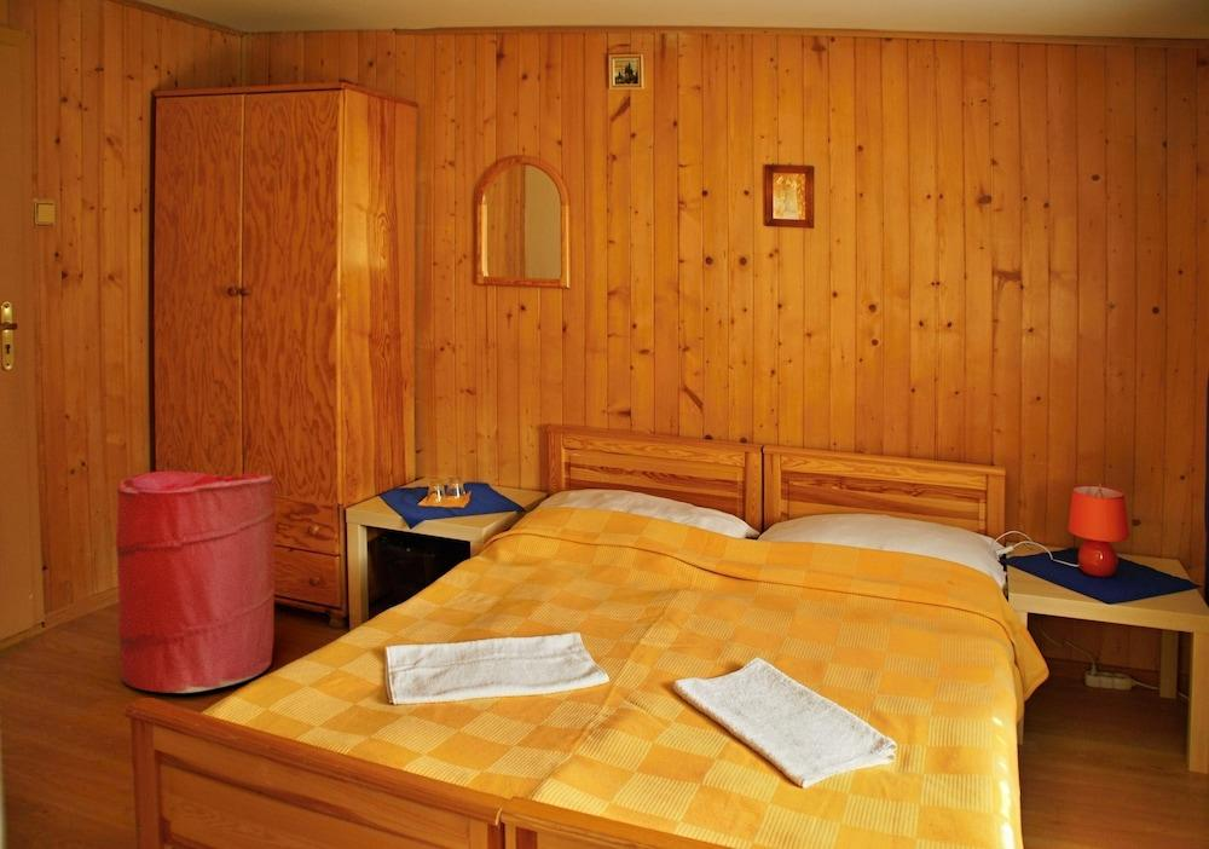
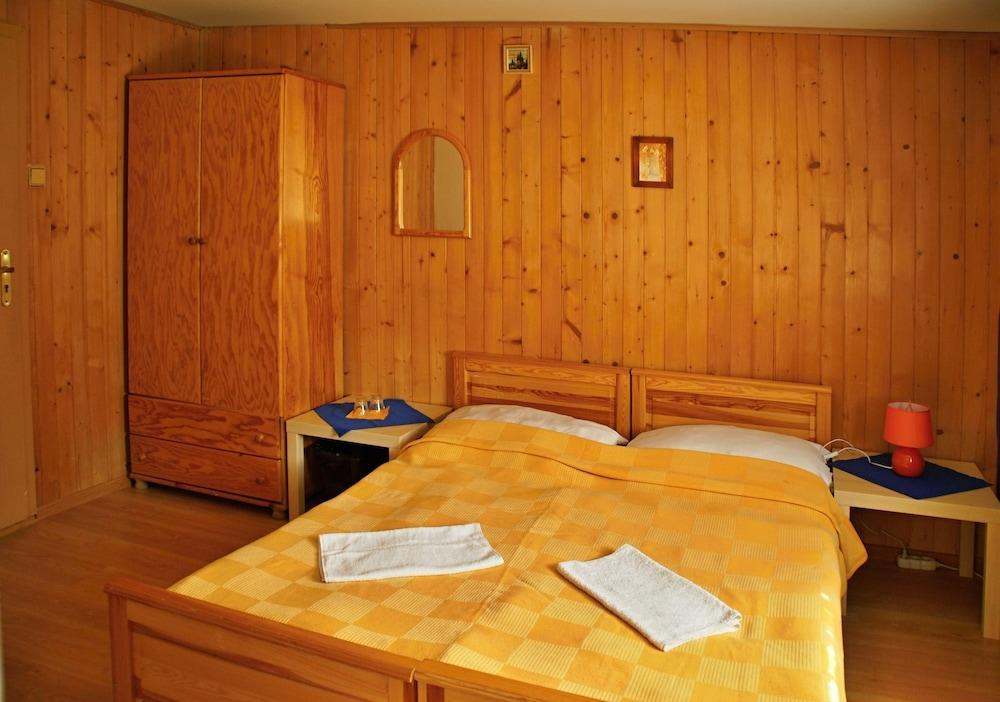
- laundry hamper [115,470,277,694]
